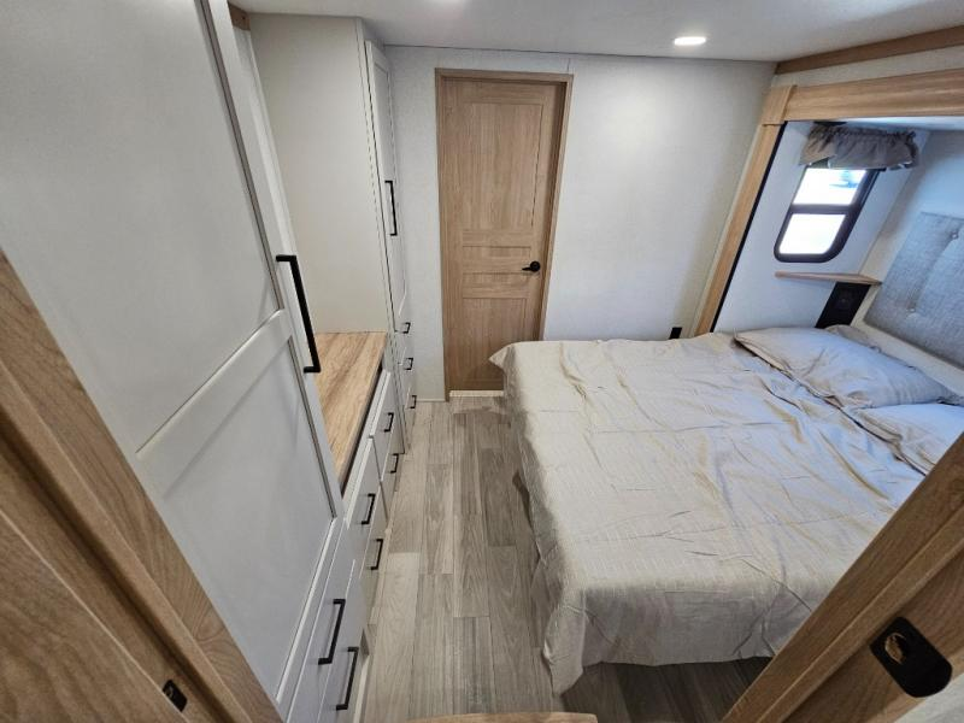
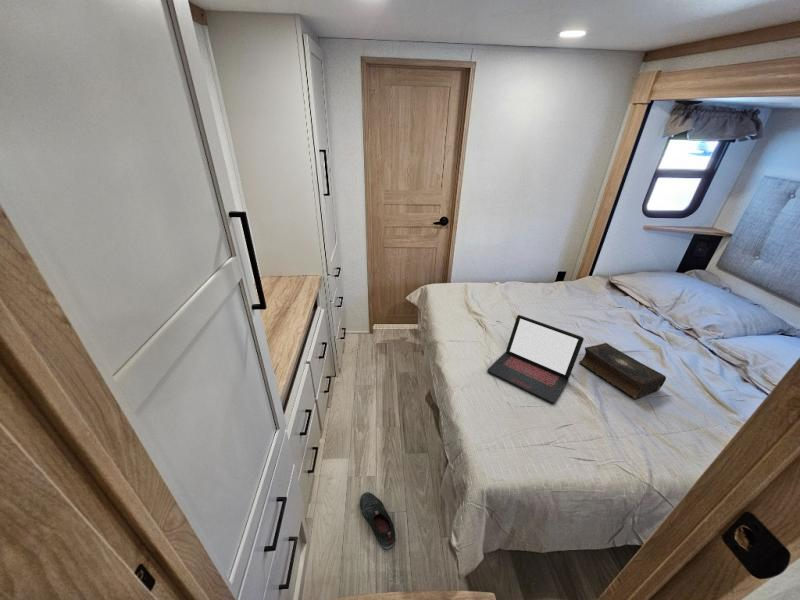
+ laptop [486,314,585,404]
+ shoe [359,491,397,551]
+ book [578,342,667,400]
